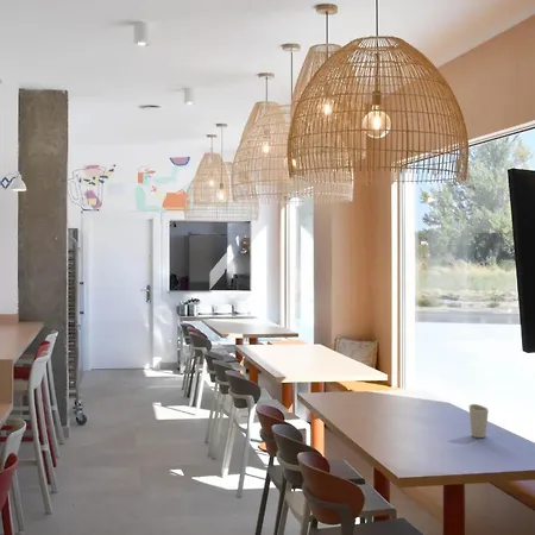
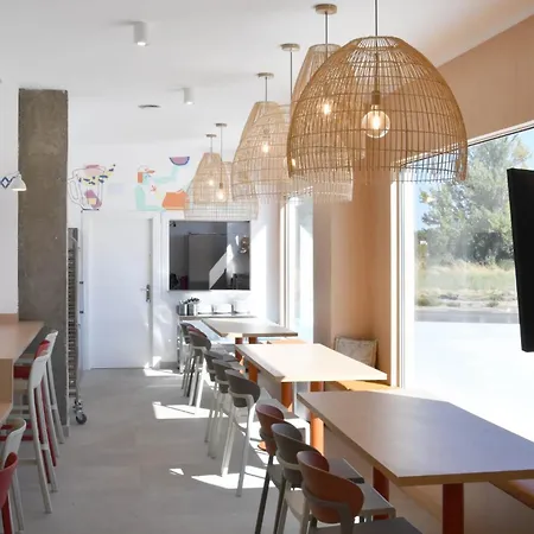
- cup [468,403,490,439]
